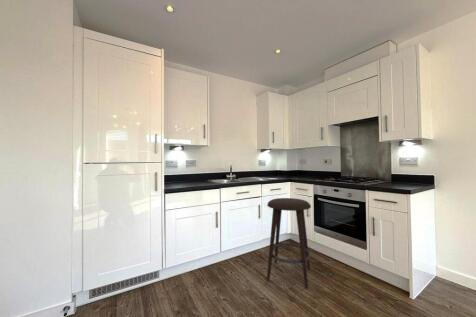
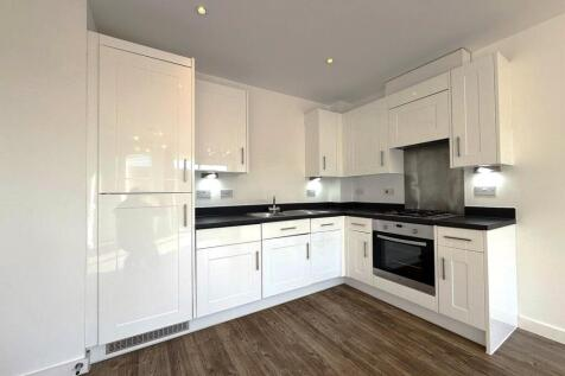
- stool [266,197,312,290]
